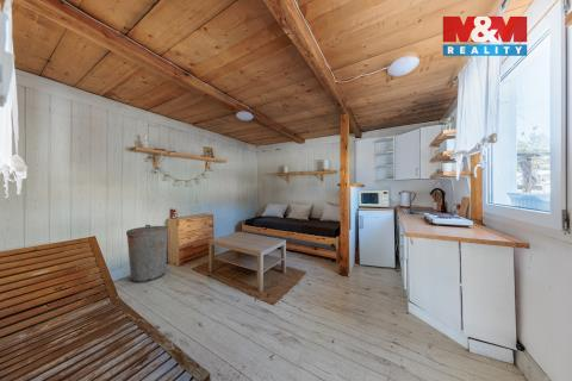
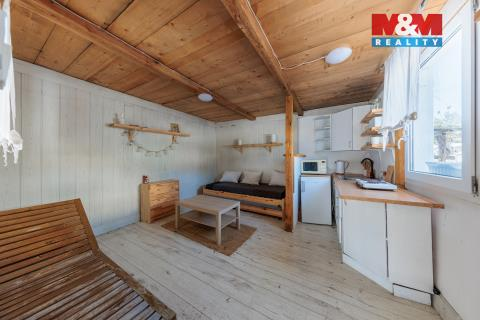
- trash can [125,224,169,283]
